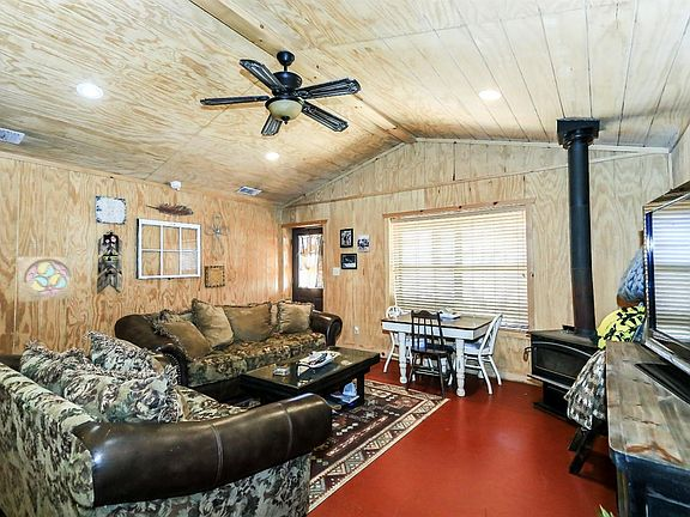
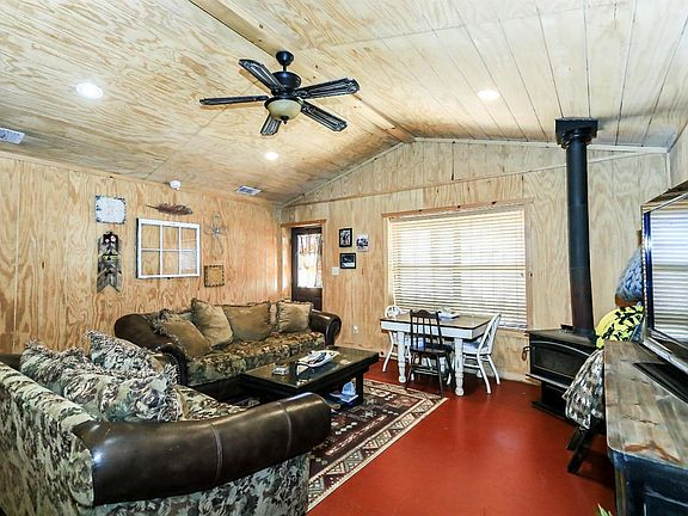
- wall ornament [17,255,74,304]
